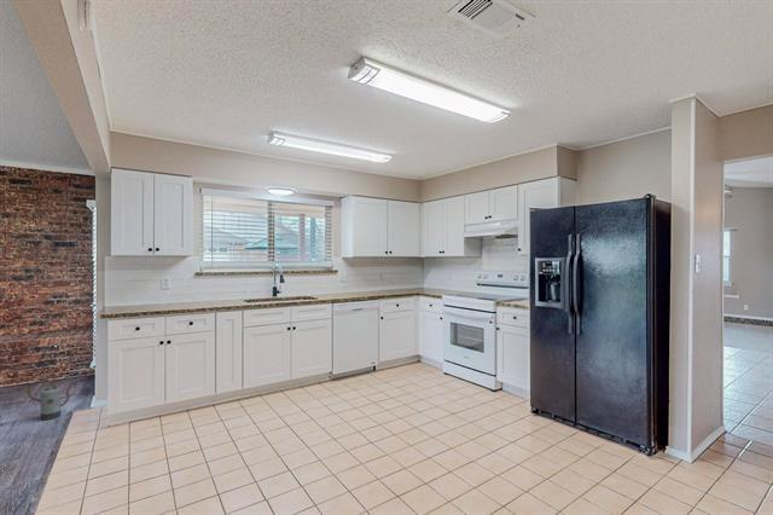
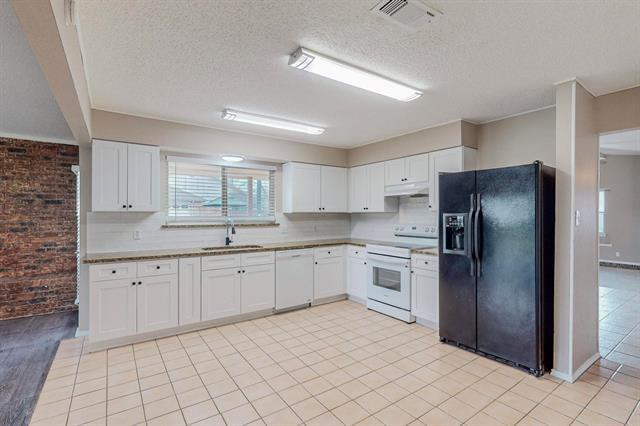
- watering can [27,377,74,422]
